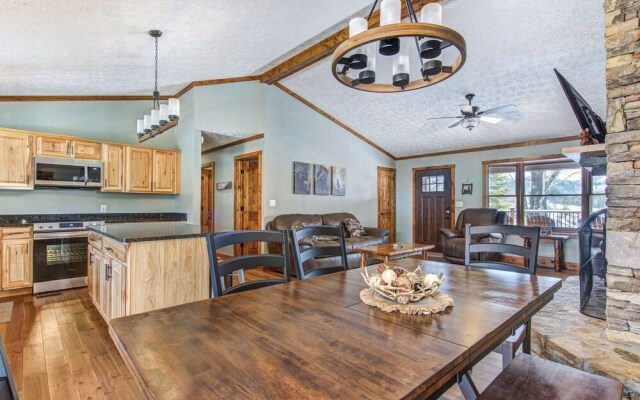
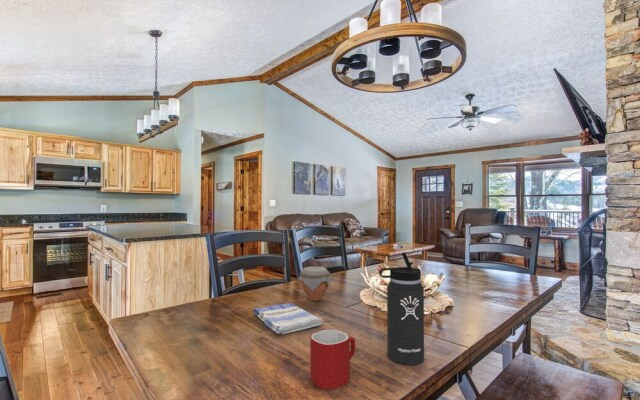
+ mug [309,328,356,391]
+ thermos bottle [378,252,425,366]
+ dish towel [252,302,324,335]
+ jar [297,266,333,302]
